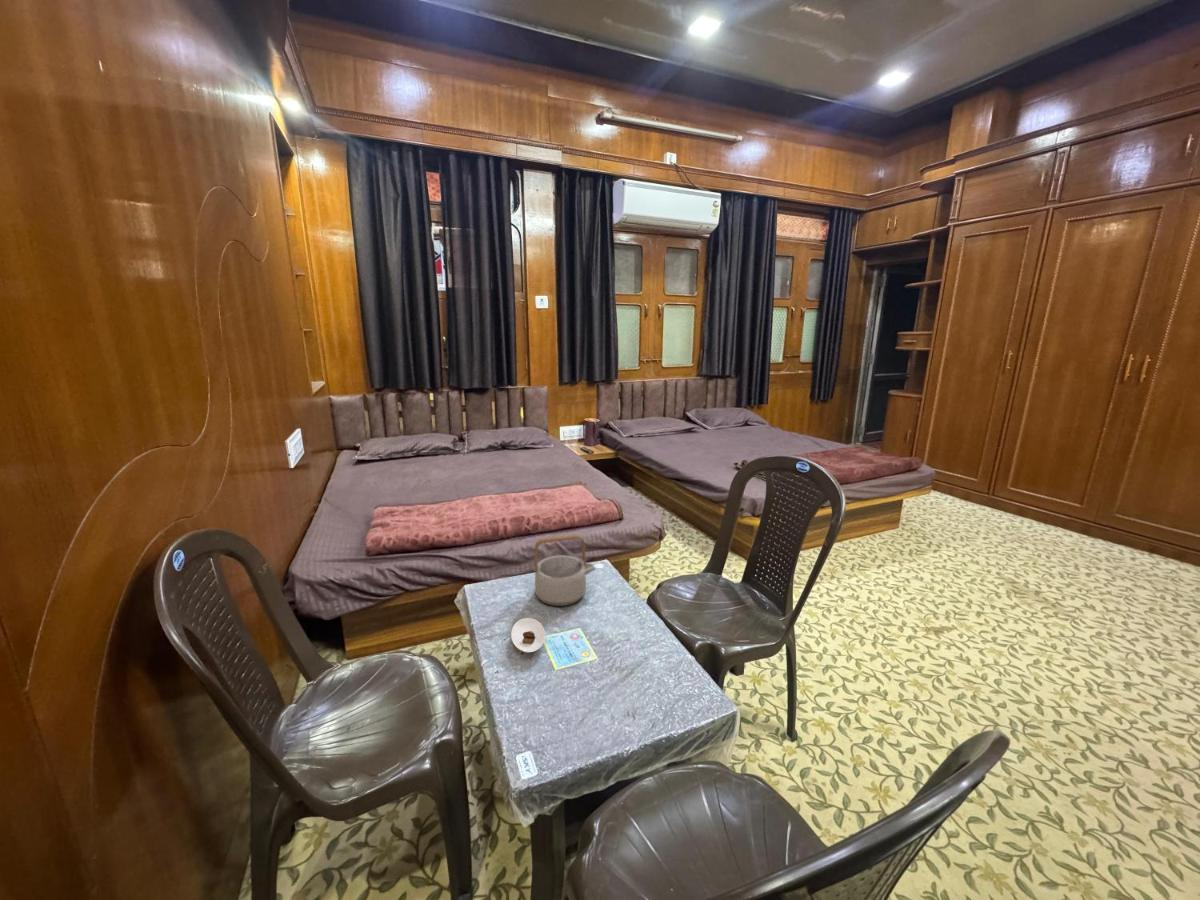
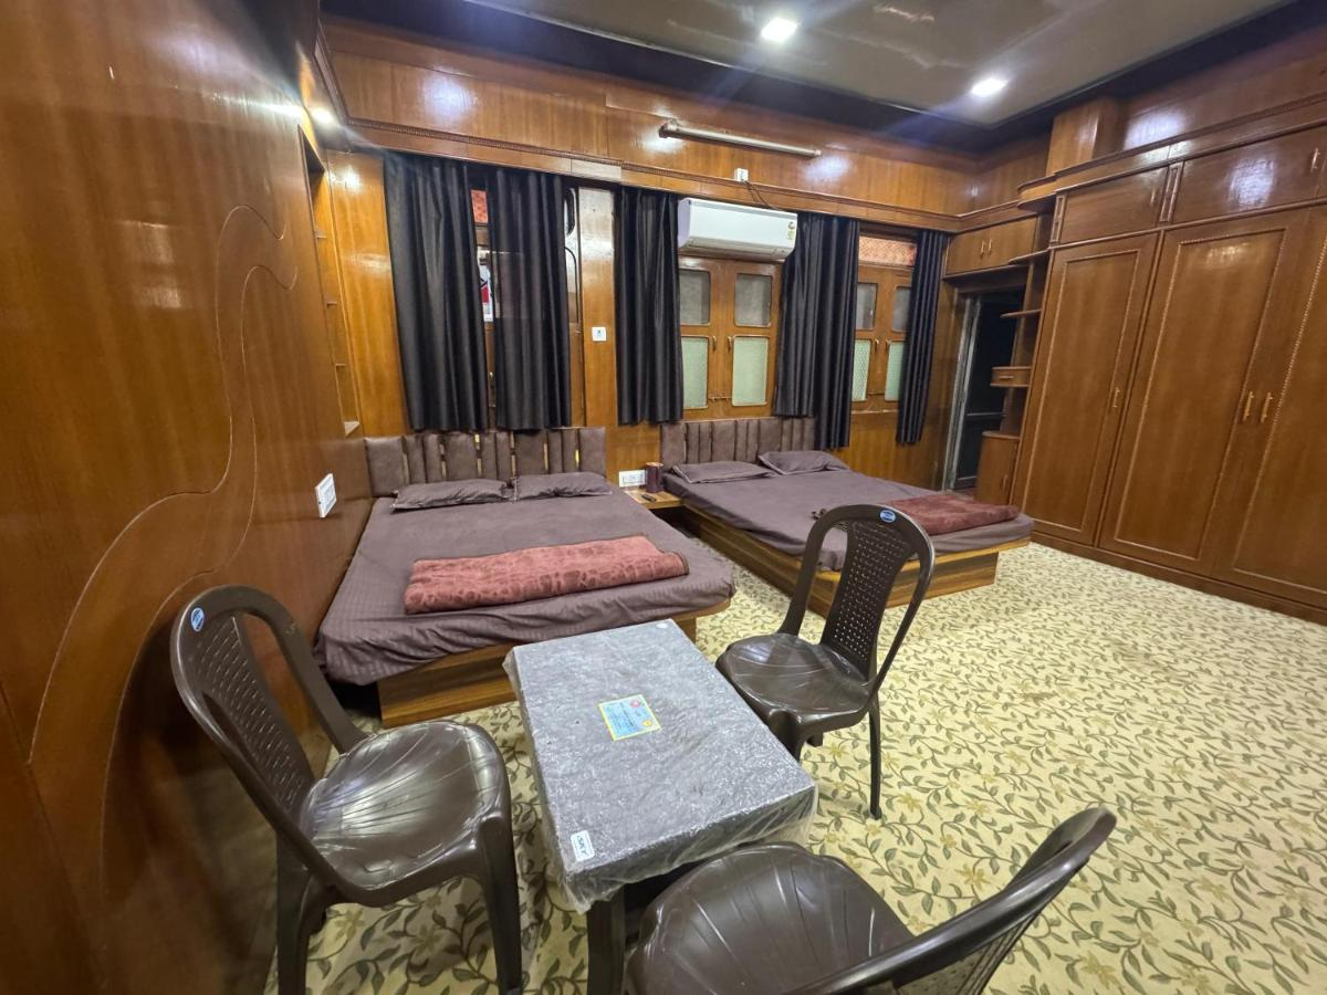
- teapot [533,533,597,607]
- saucer [510,617,546,654]
